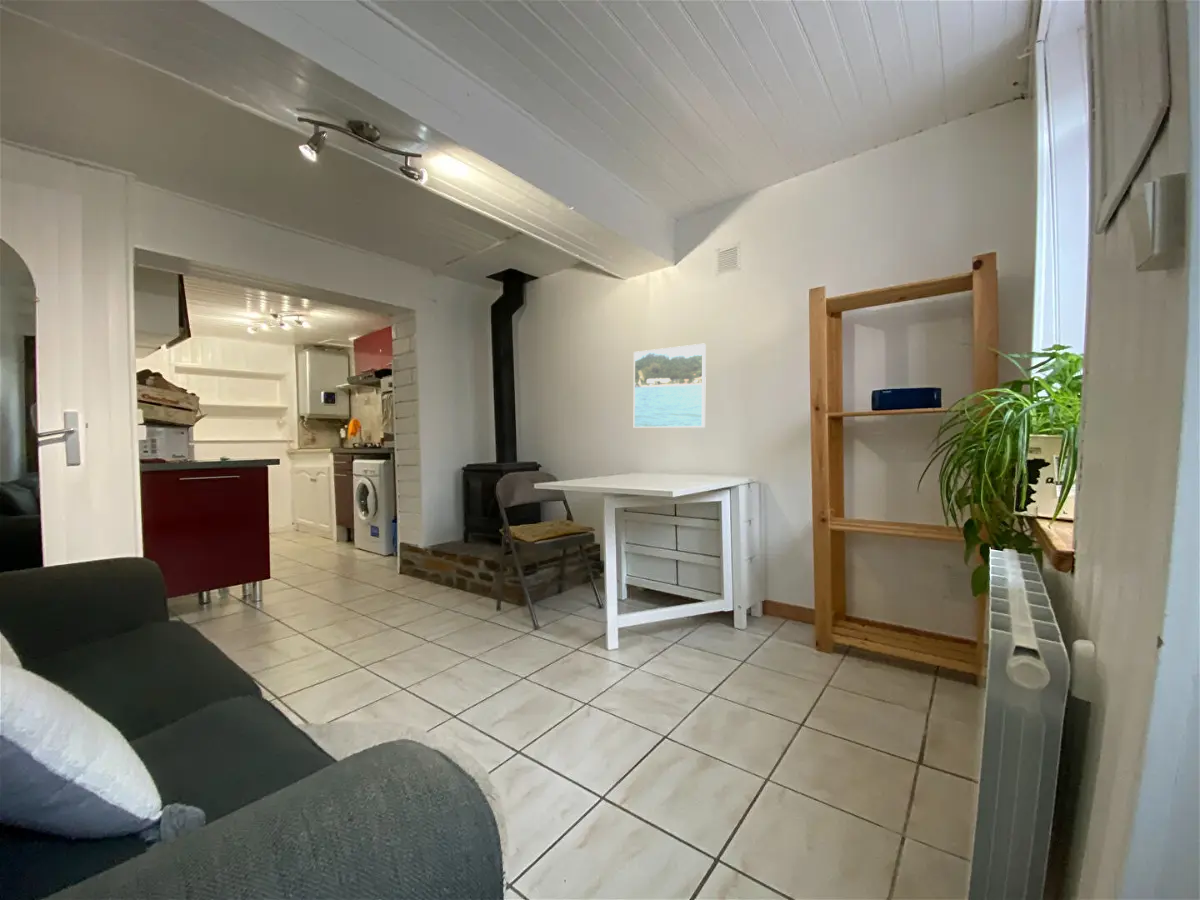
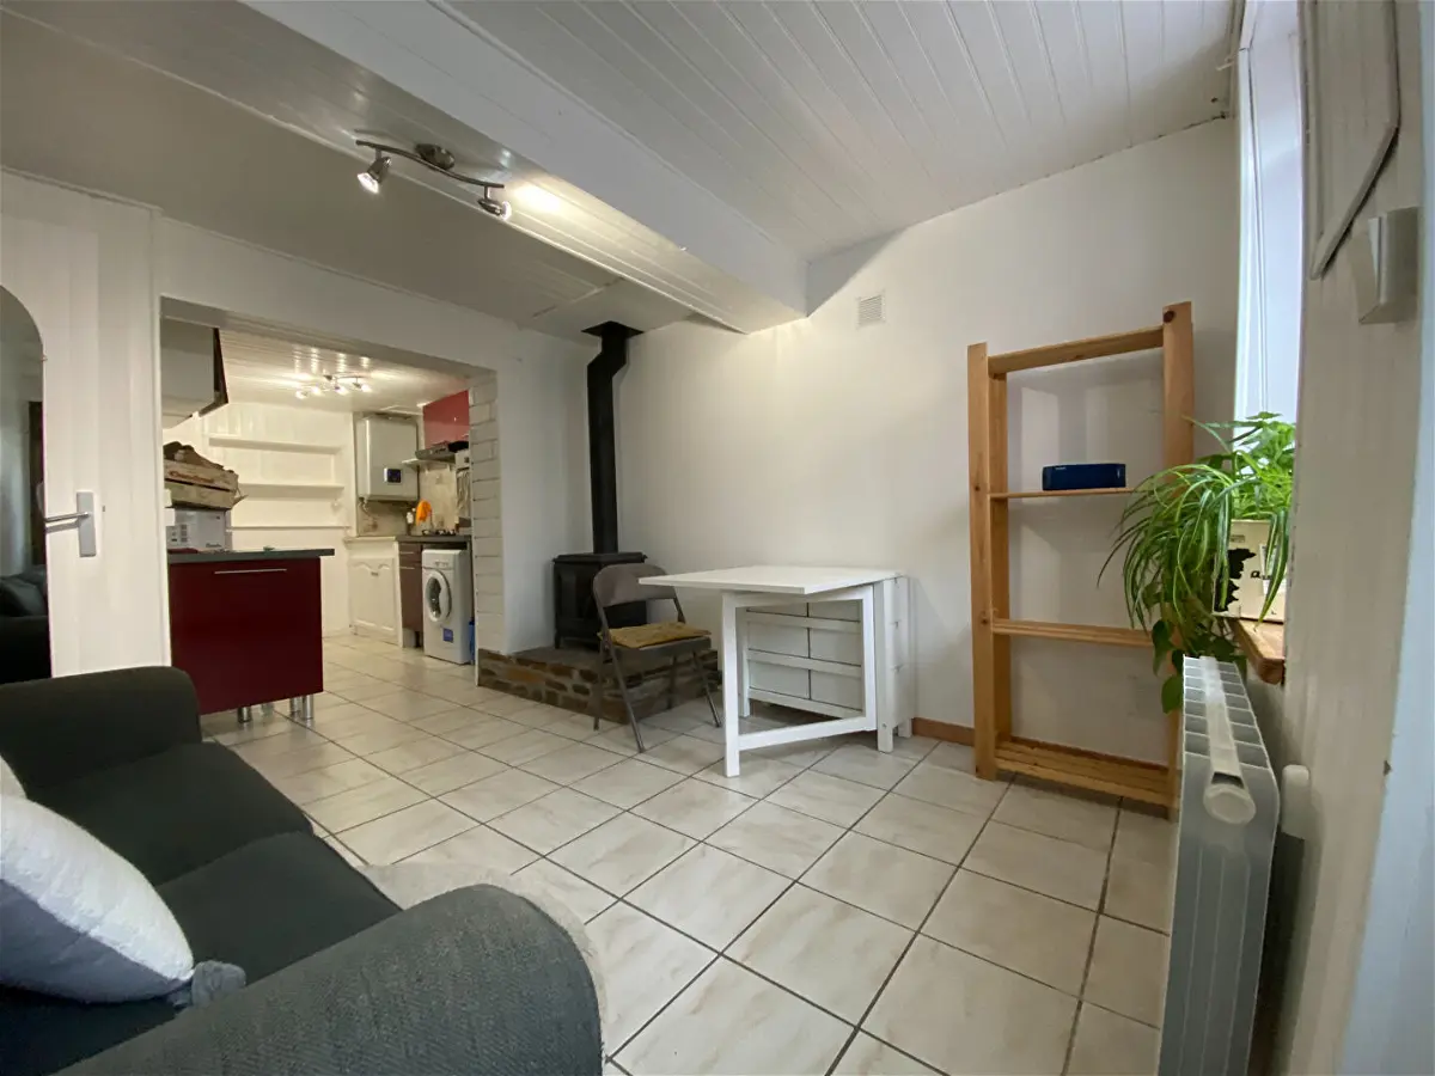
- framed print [633,343,707,429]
